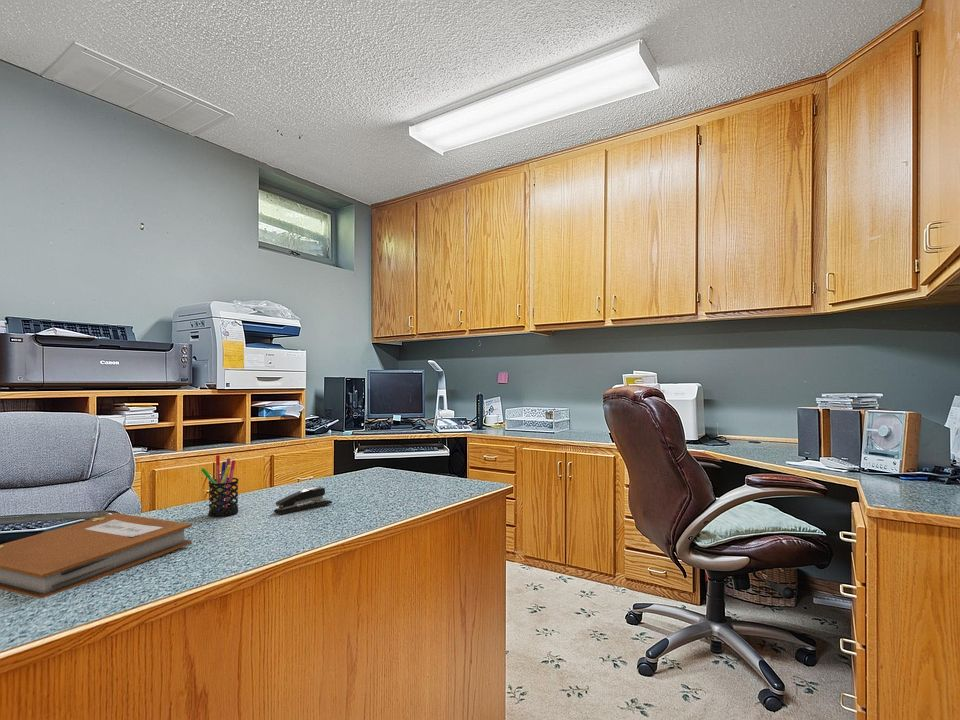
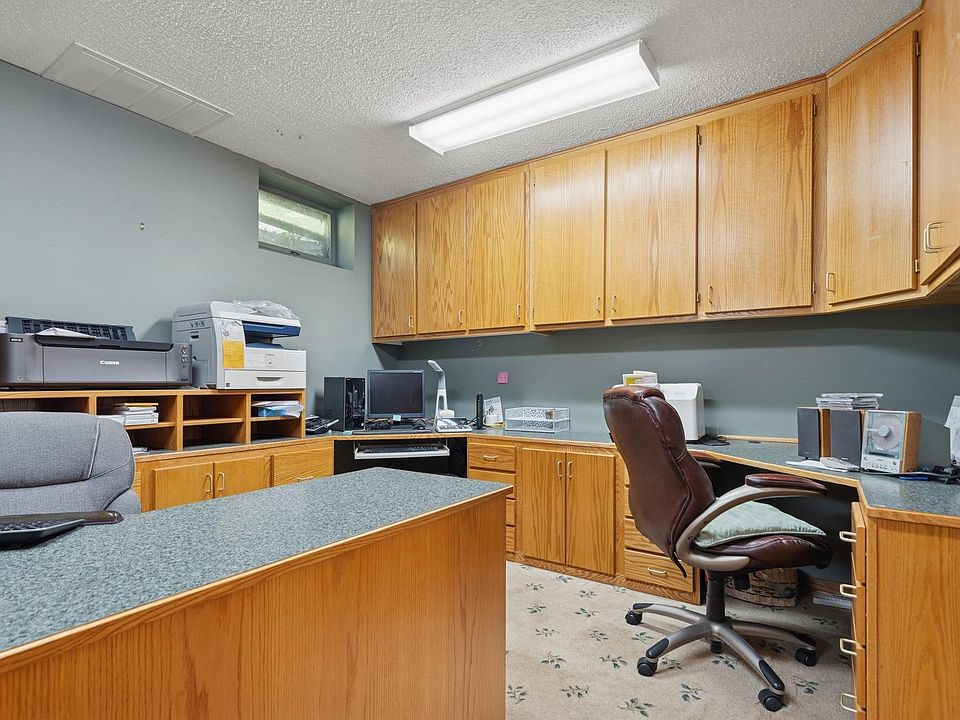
- notebook [0,512,192,599]
- pen holder [200,454,240,518]
- stapler [273,485,333,516]
